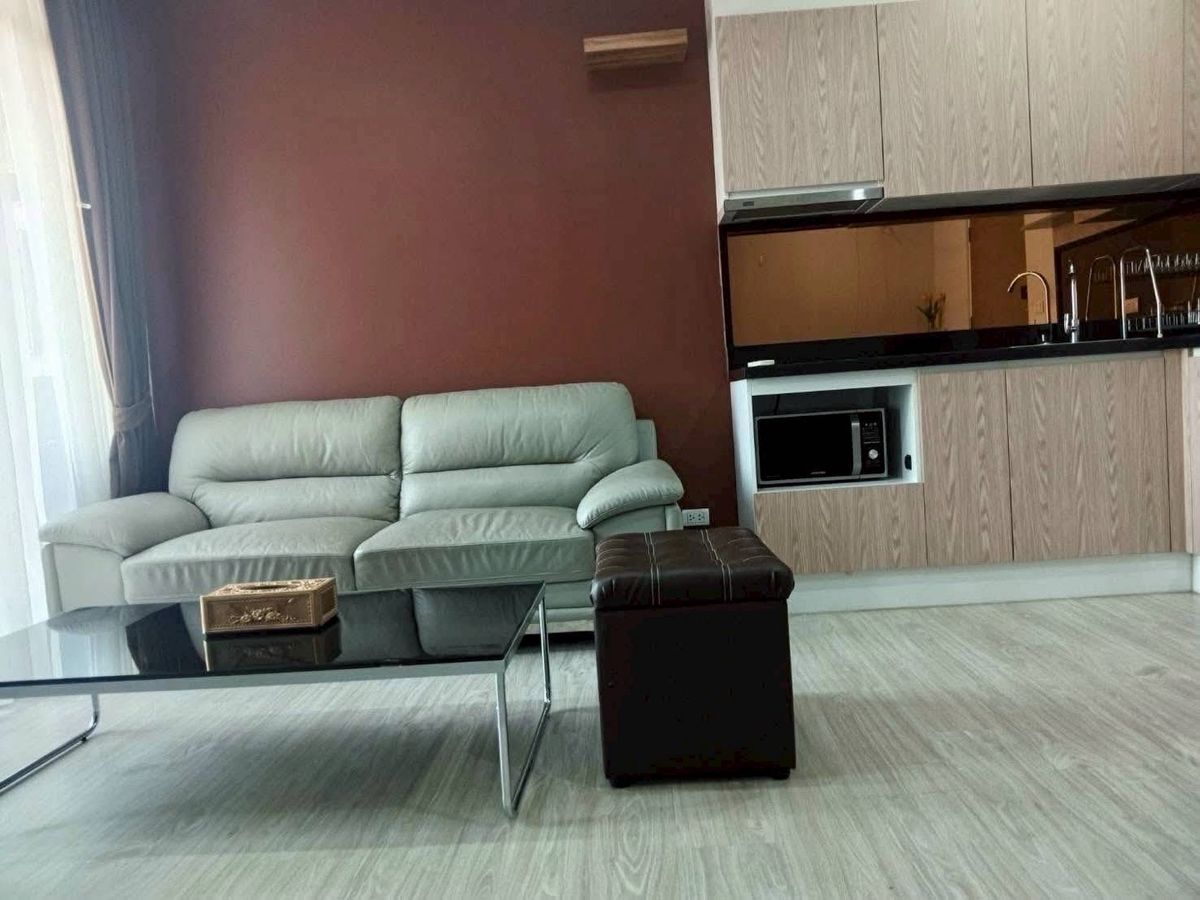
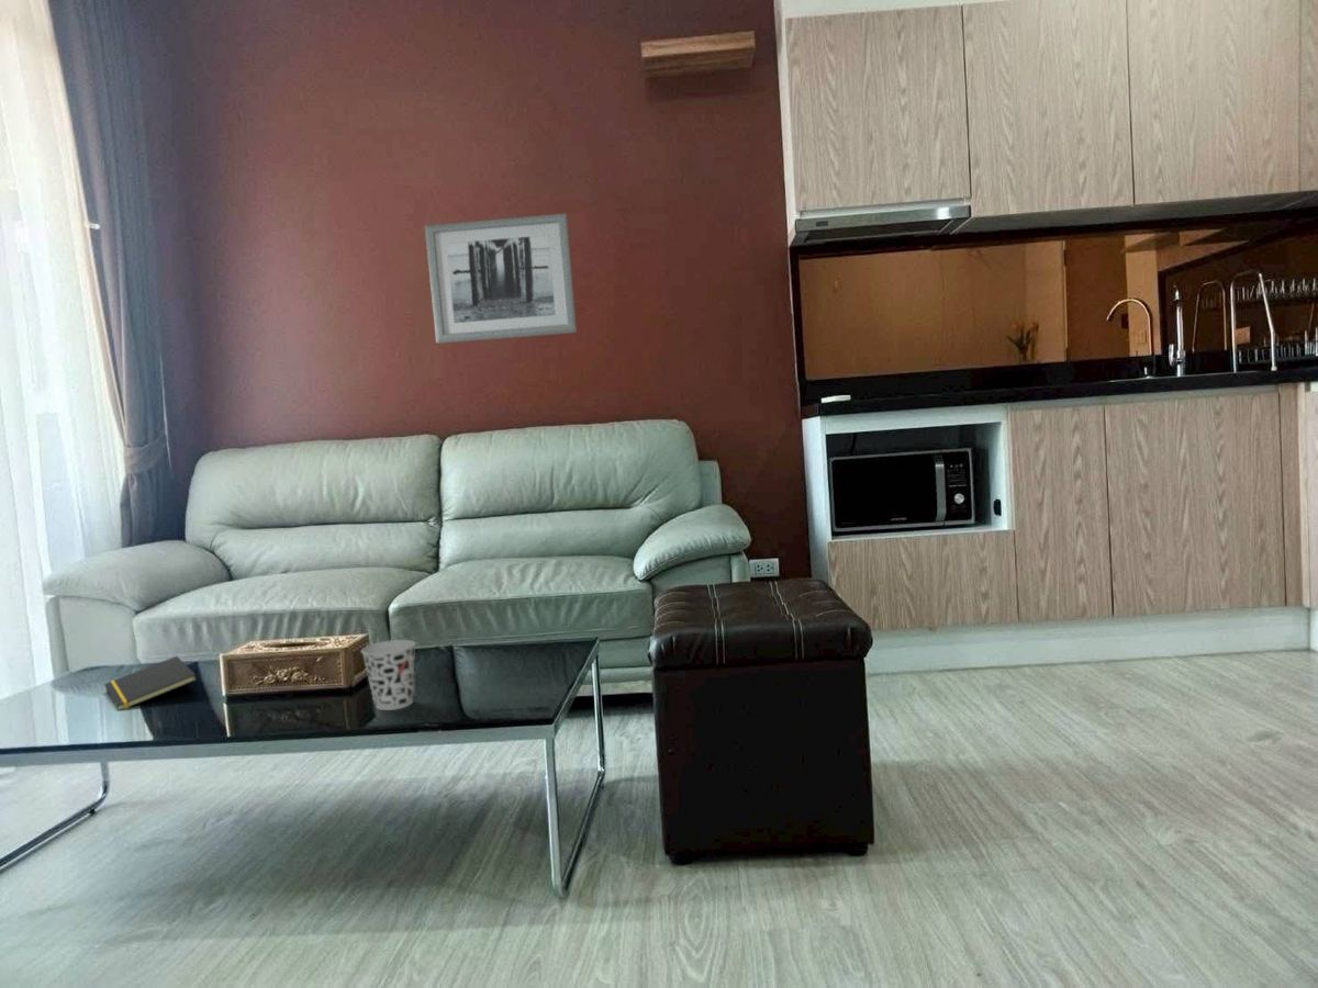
+ cup [360,639,417,711]
+ notepad [103,655,199,710]
+ wall art [424,212,578,345]
